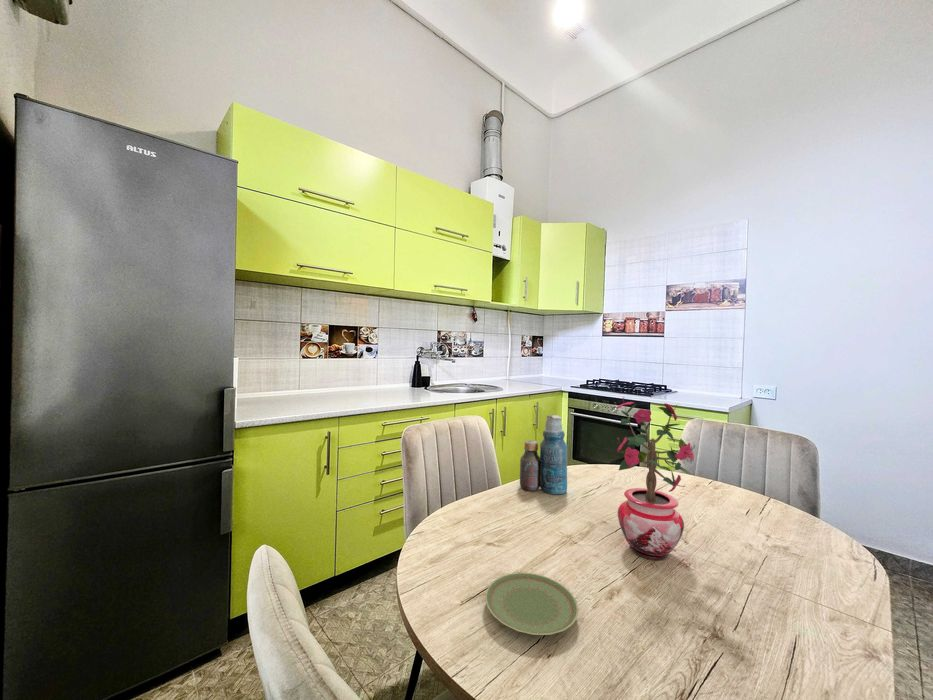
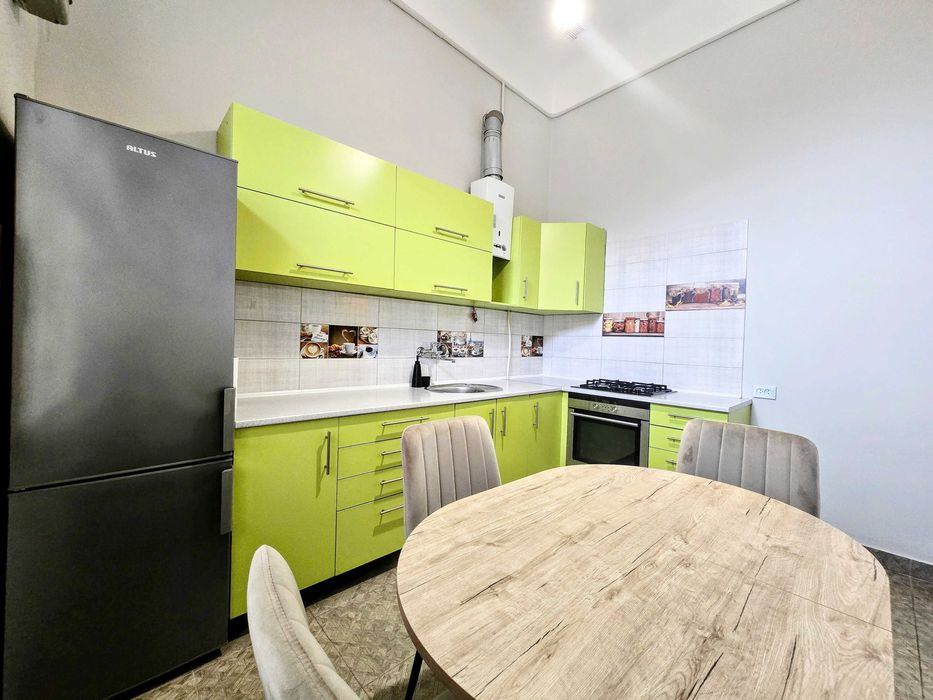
- potted plant [615,396,697,561]
- bottle [519,414,568,495]
- plate [484,572,579,636]
